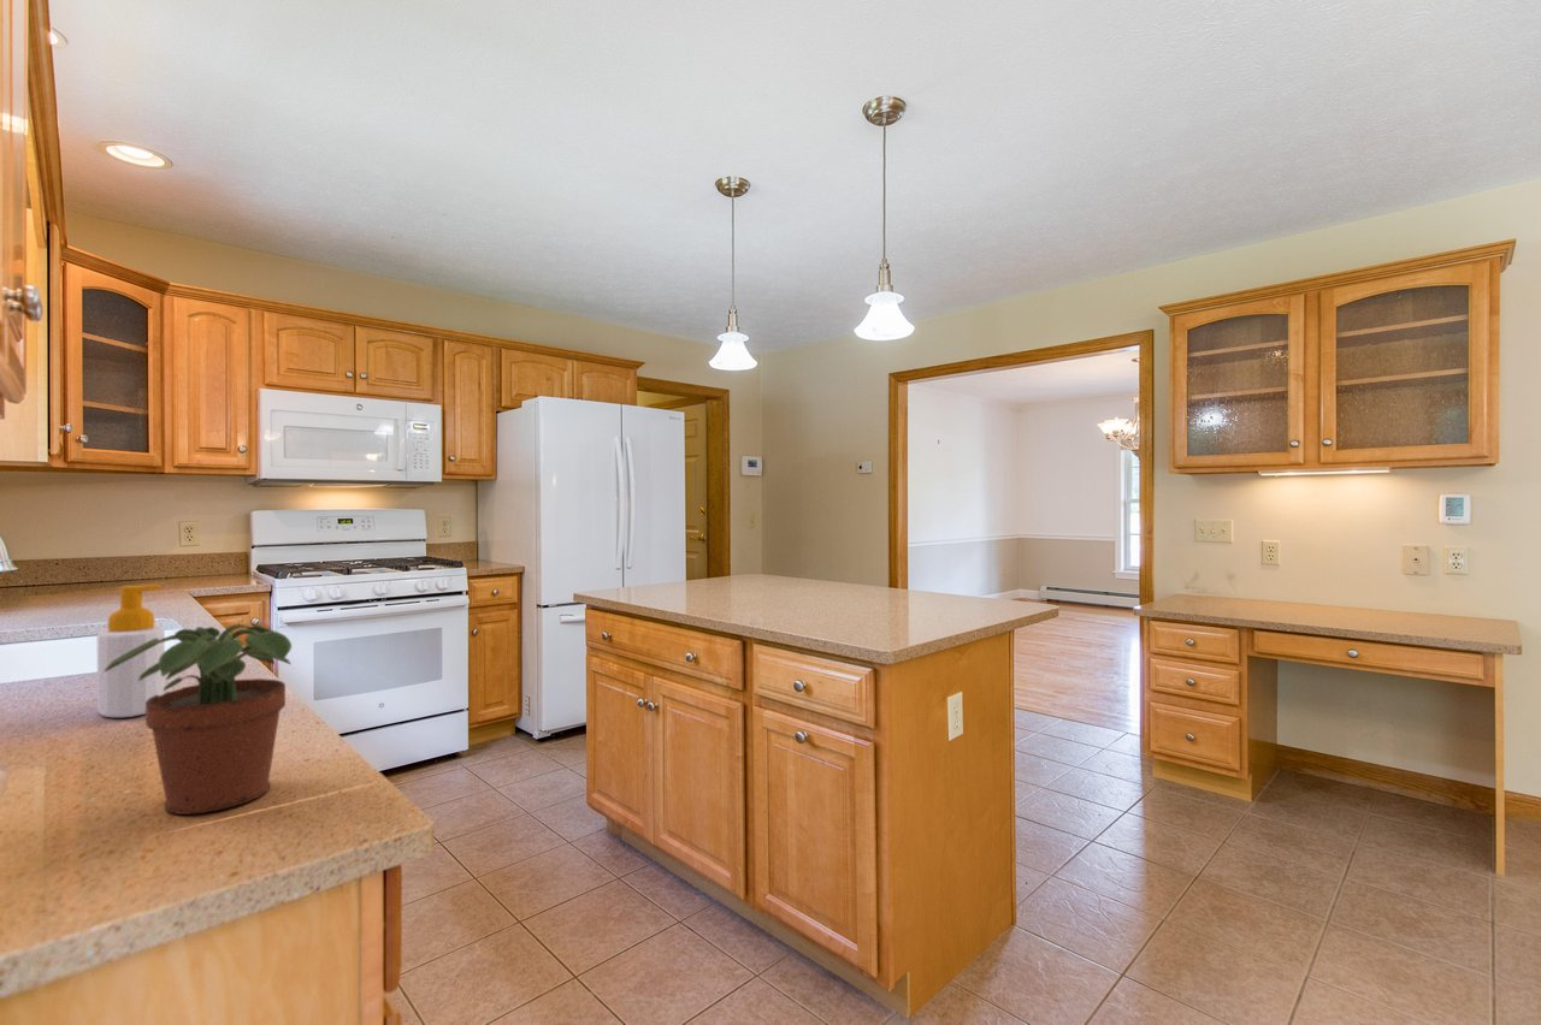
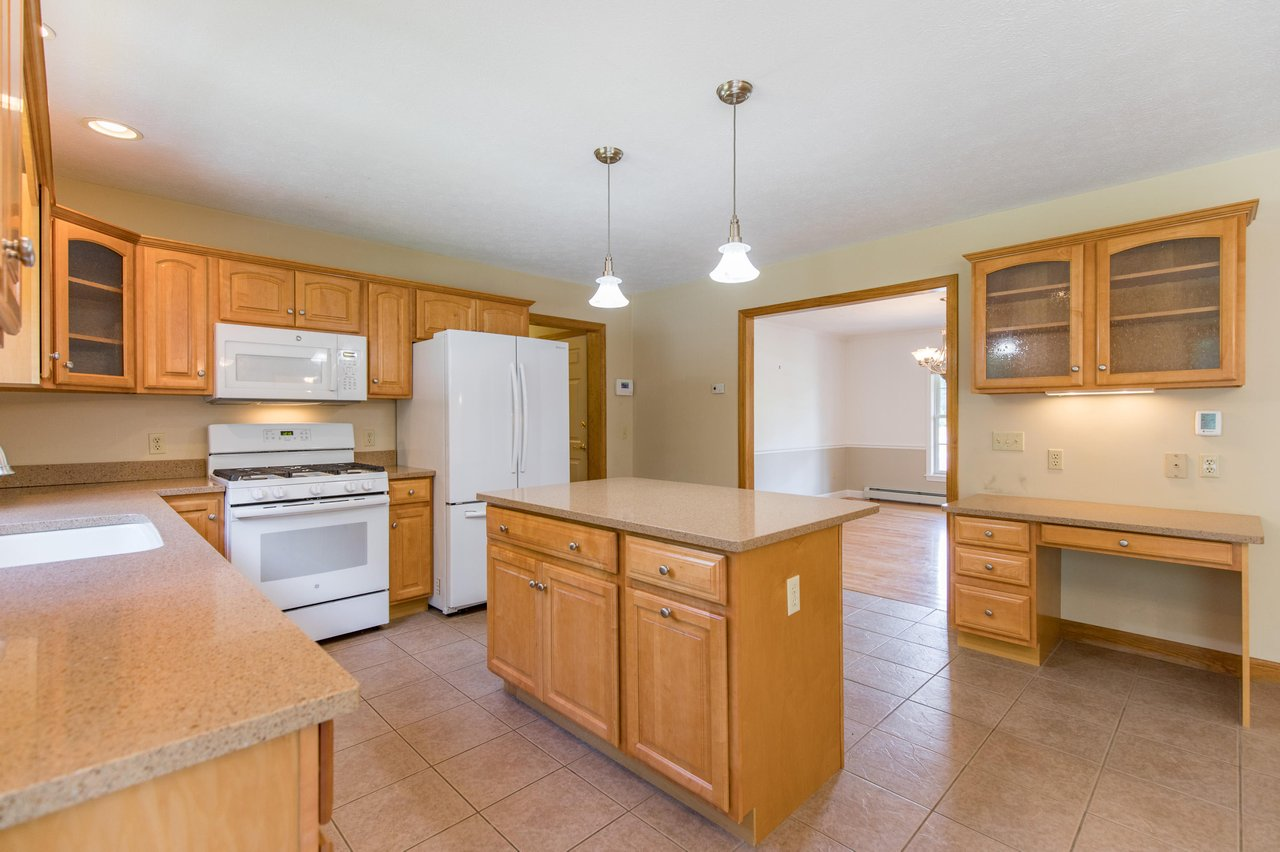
- soap bottle [96,583,166,718]
- potted plant [104,623,293,816]
